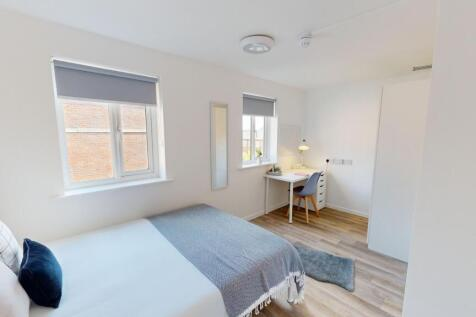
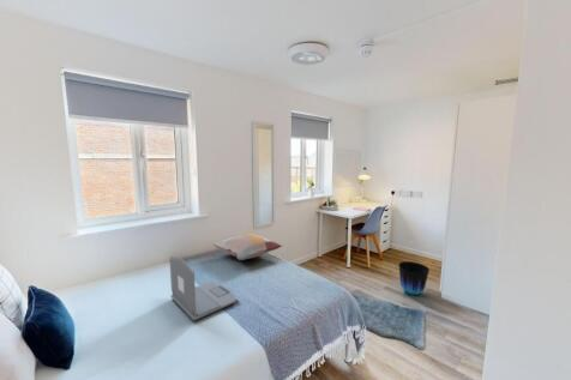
+ laptop [169,255,238,321]
+ decorative pillow [212,233,284,261]
+ vase [397,260,431,295]
